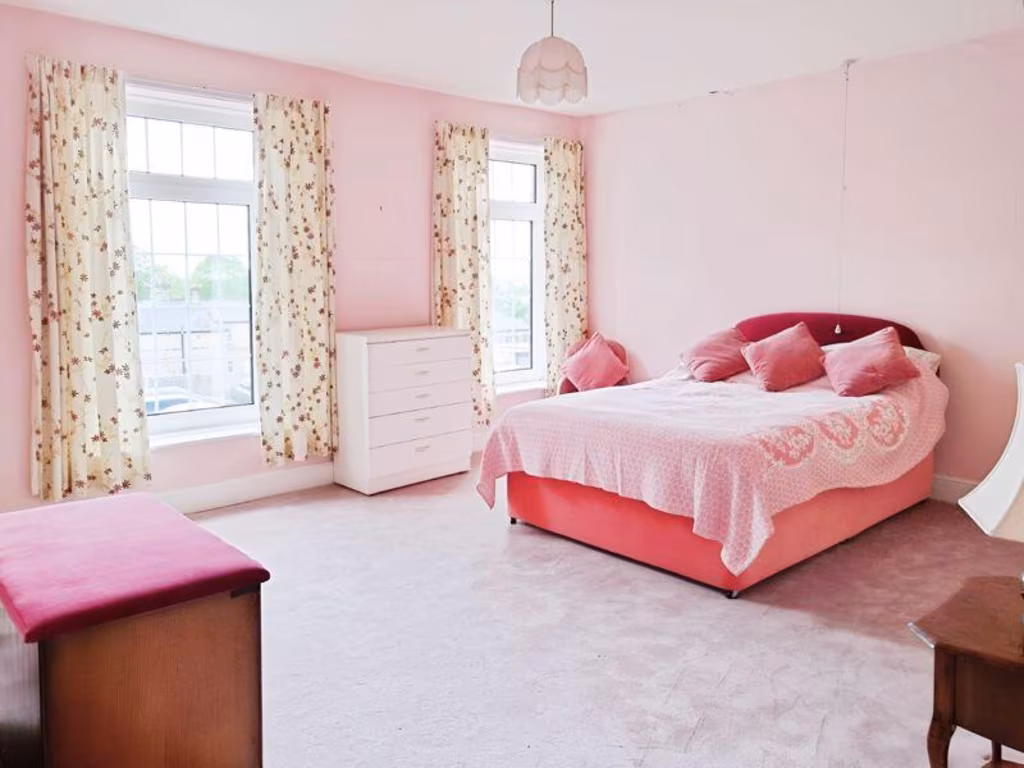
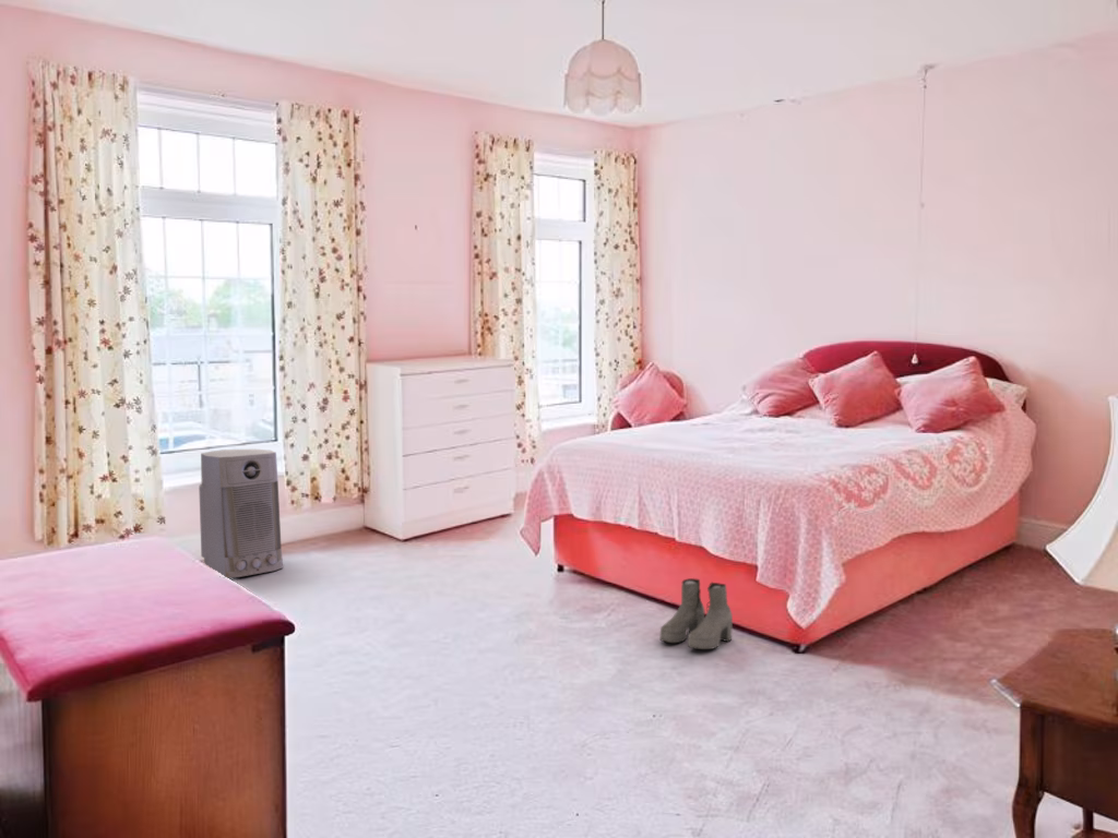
+ air purifier [198,448,284,579]
+ boots [658,577,734,650]
